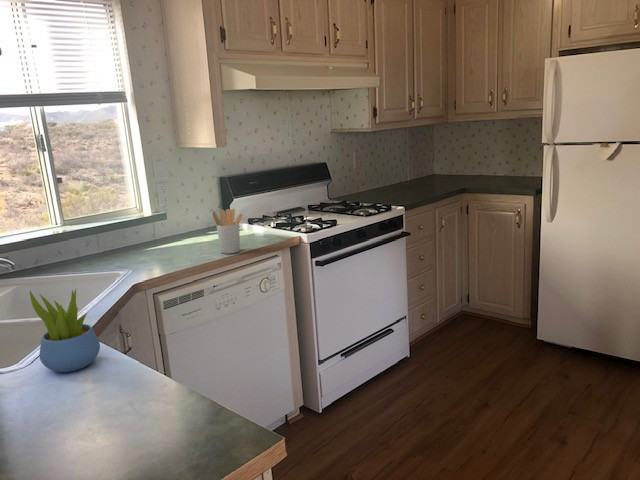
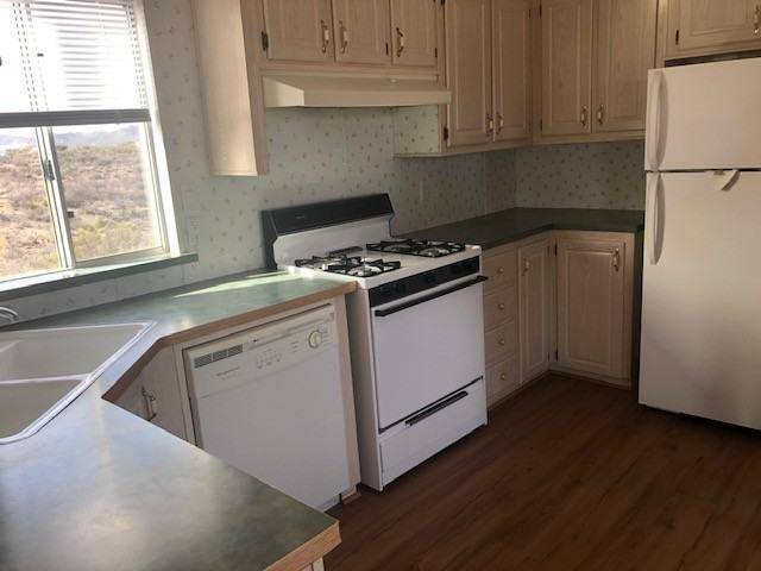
- utensil holder [211,208,244,255]
- succulent plant [29,288,101,373]
